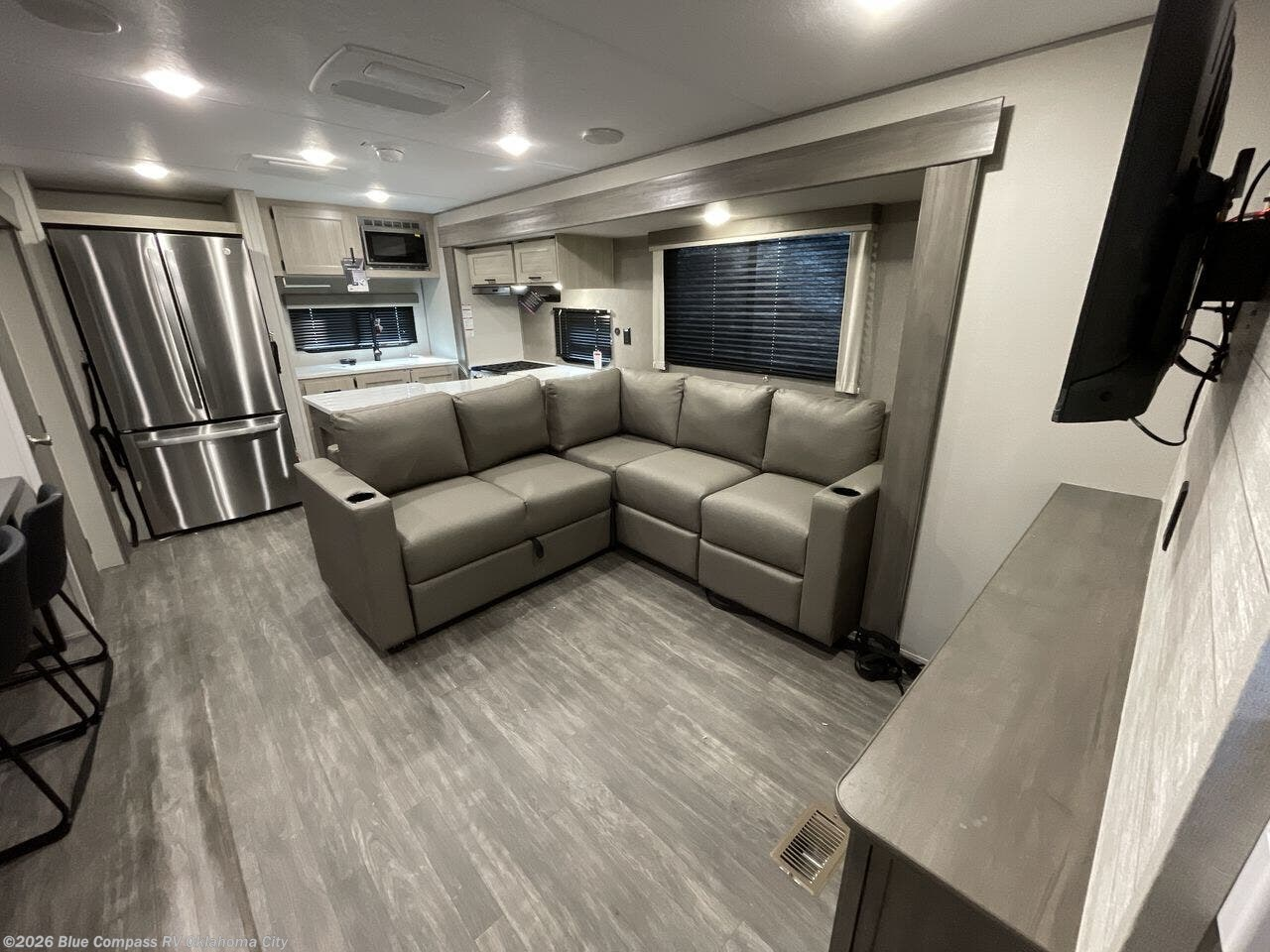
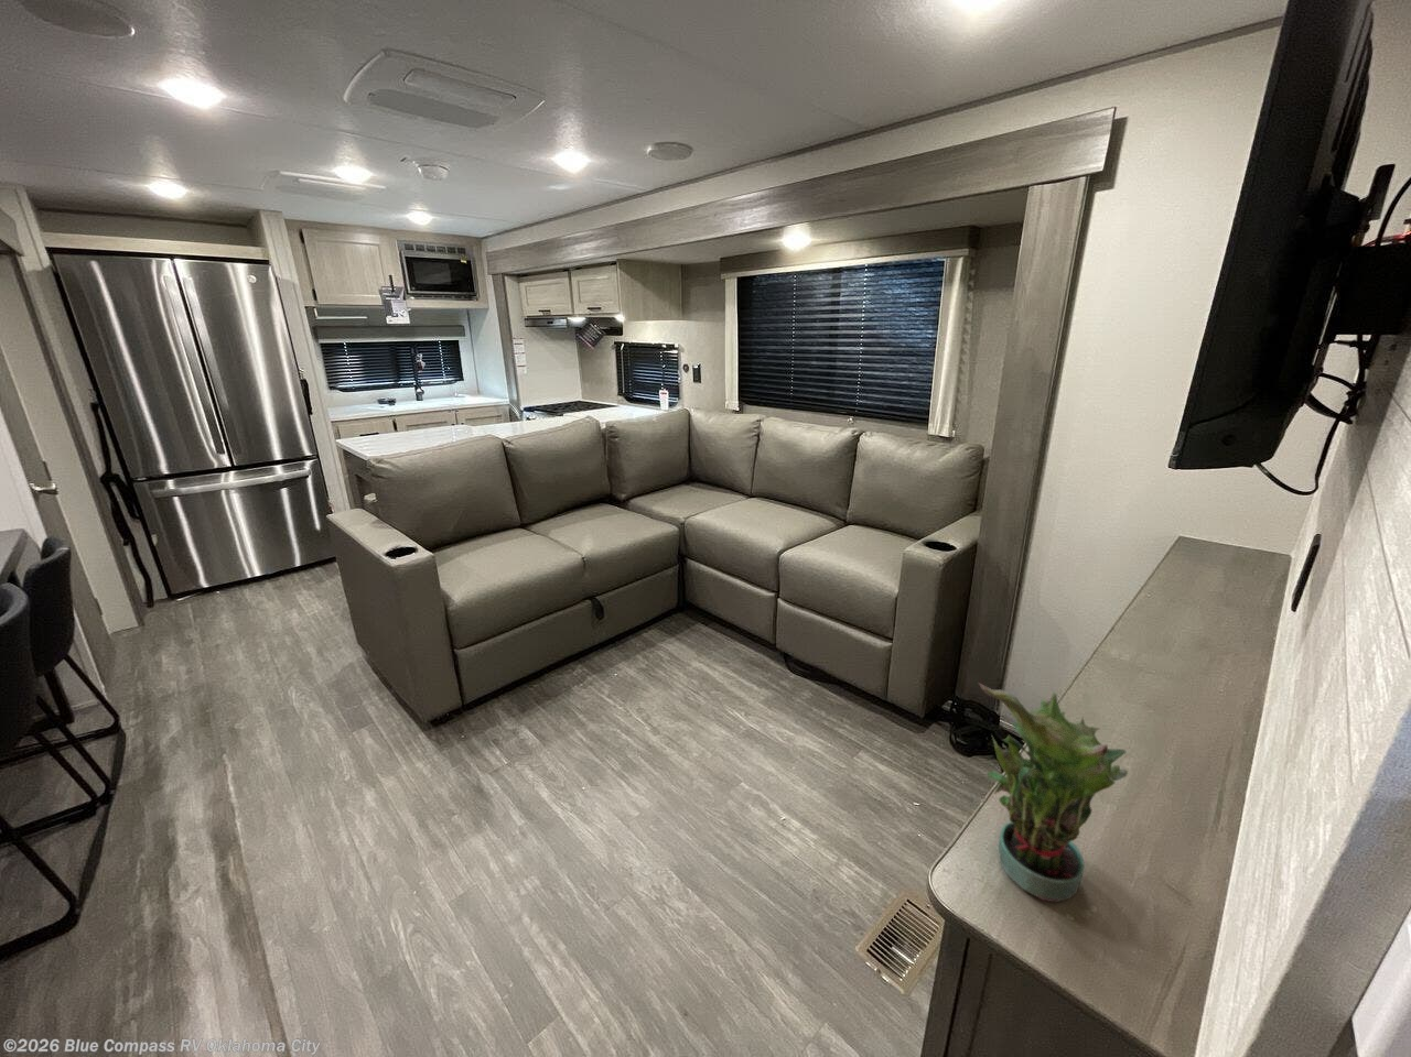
+ potted plant [978,682,1129,903]
